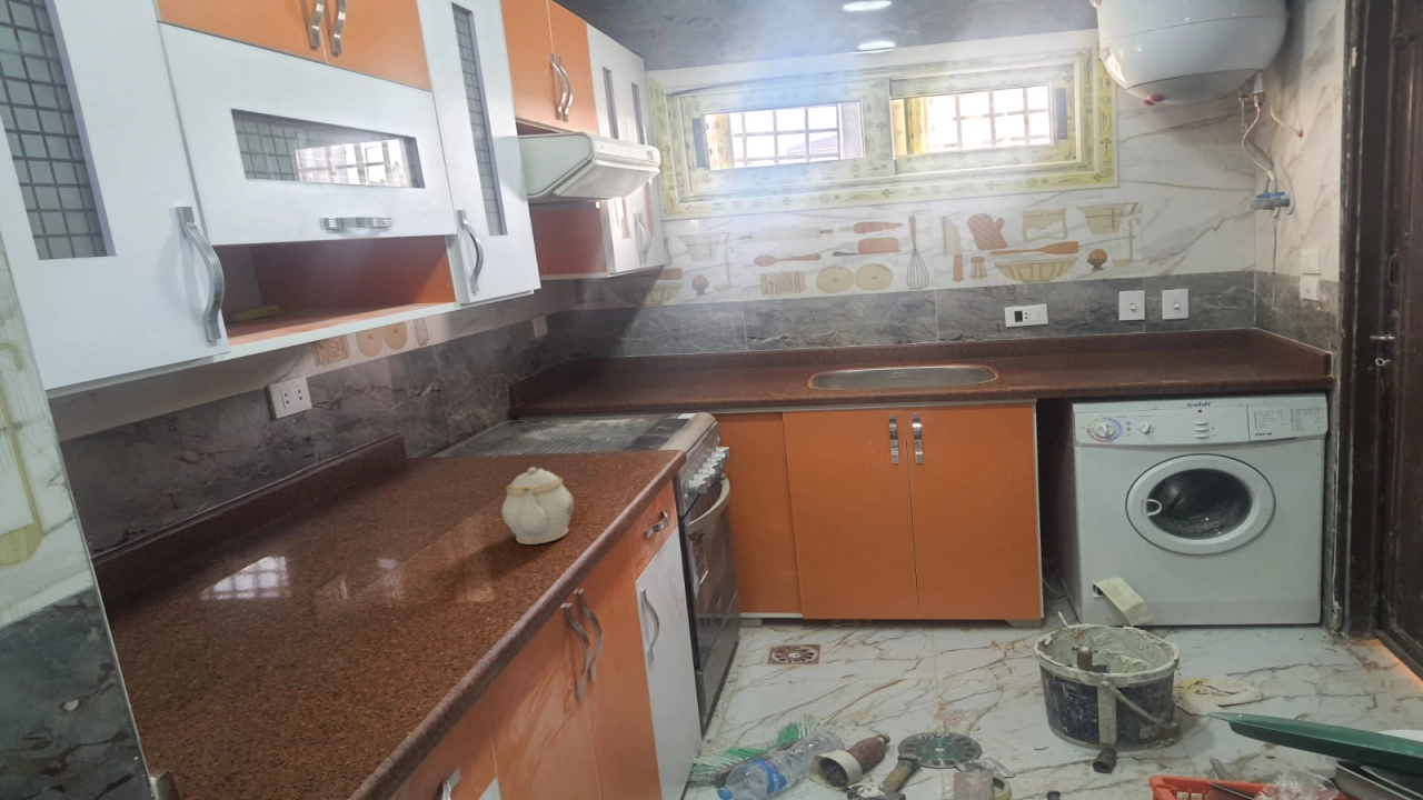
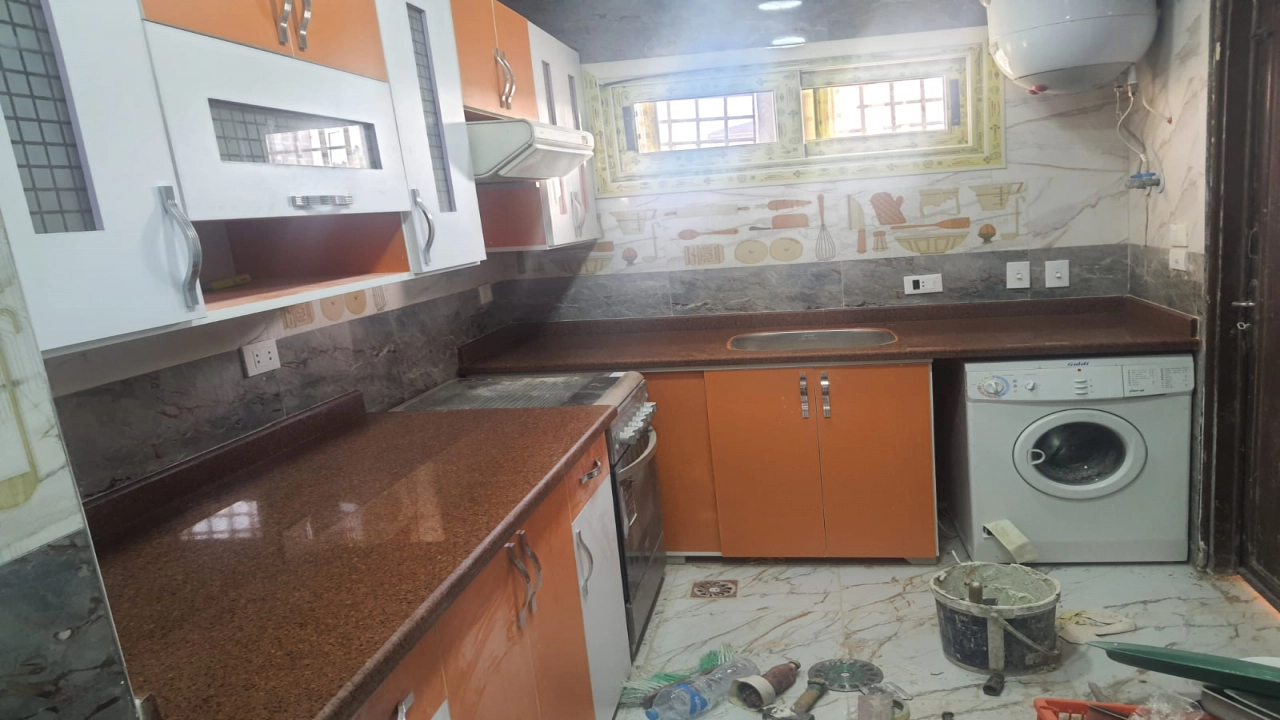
- teapot [500,466,575,546]
